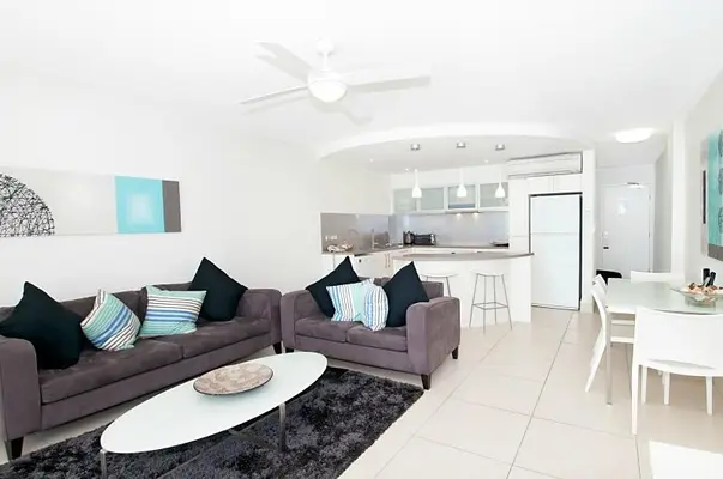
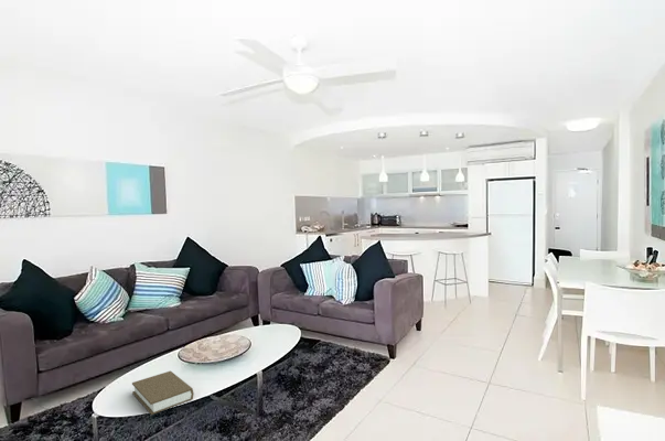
+ book [131,370,195,416]
